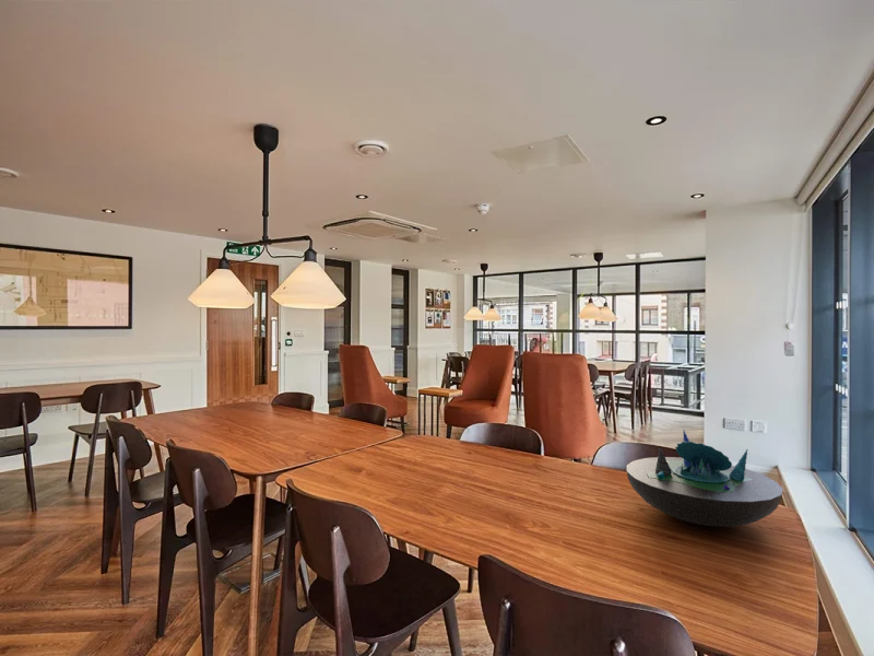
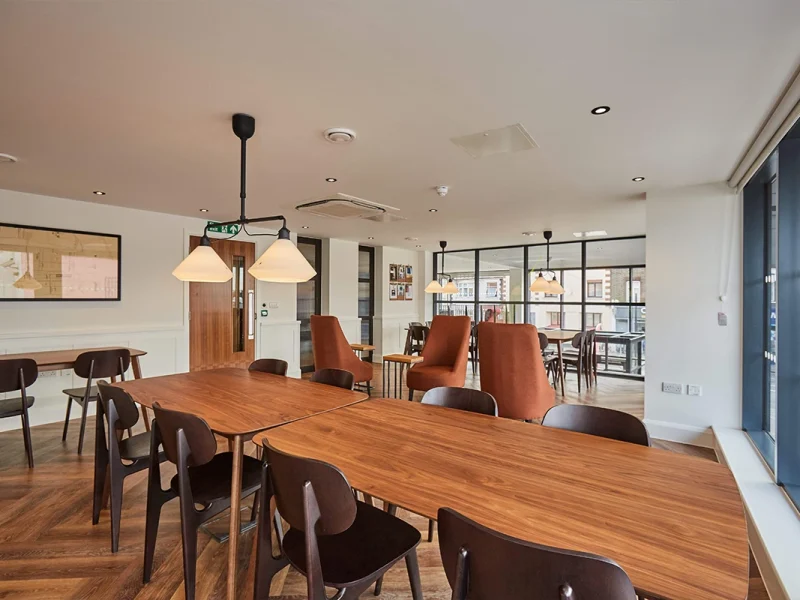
- decorative bowl [626,430,784,528]
